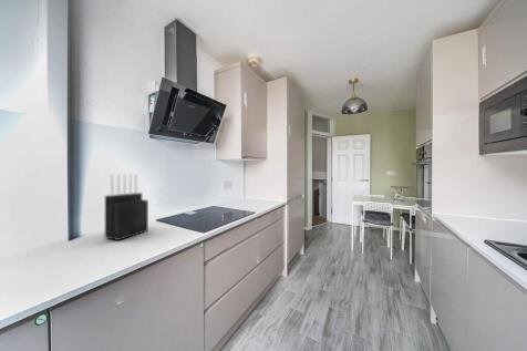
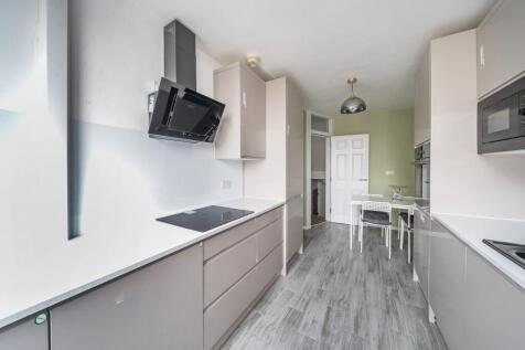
- knife block [104,173,149,241]
